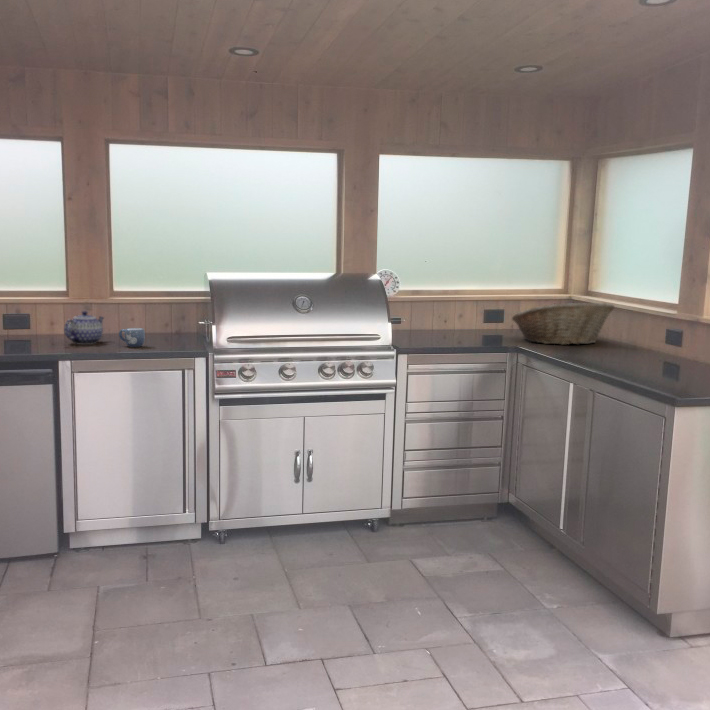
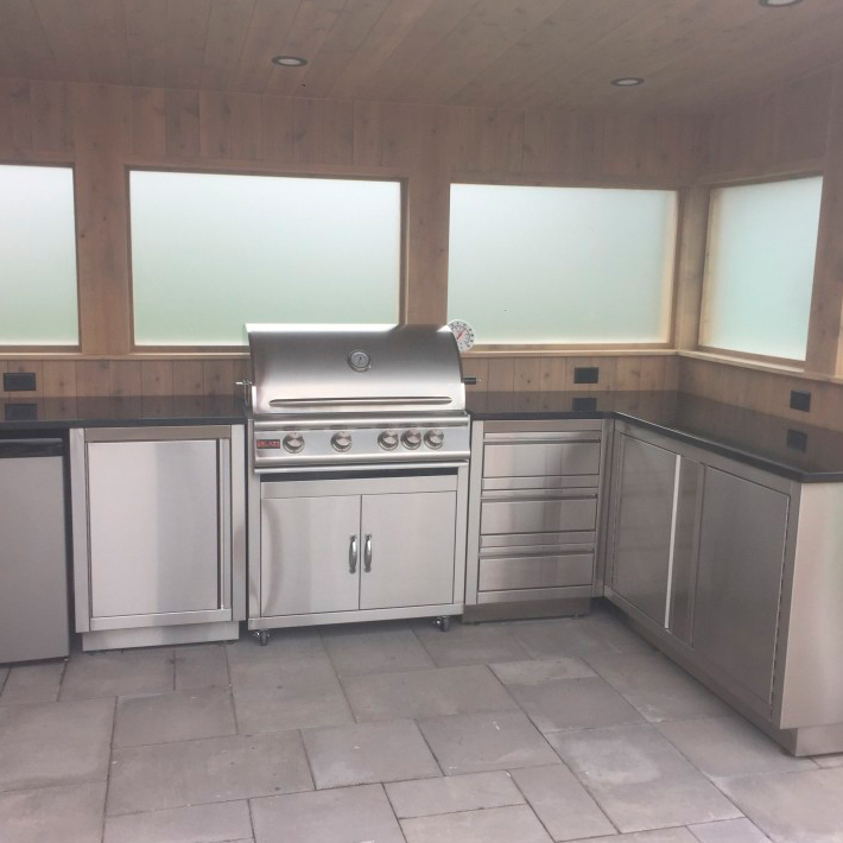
- fruit basket [511,302,616,346]
- mug [118,327,146,348]
- teapot [63,310,105,346]
